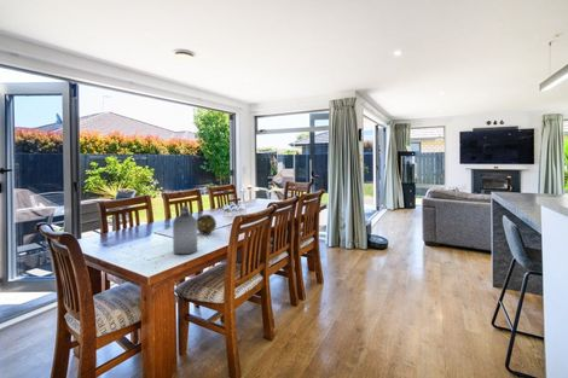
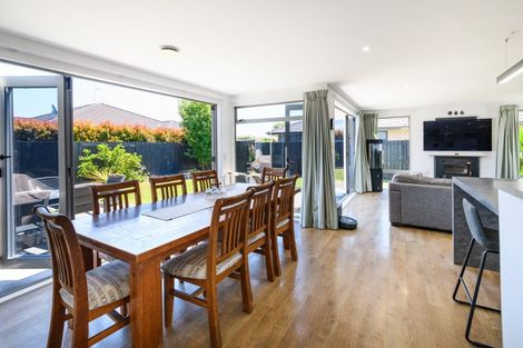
- decorative ball [196,213,218,235]
- bottle [172,204,198,255]
